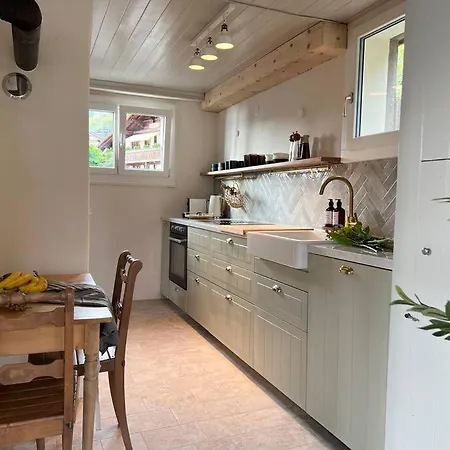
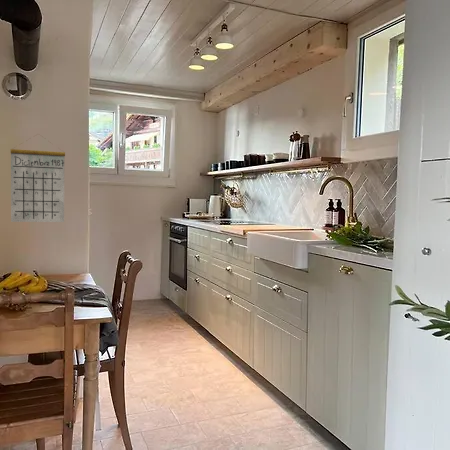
+ calendar [10,134,66,223]
